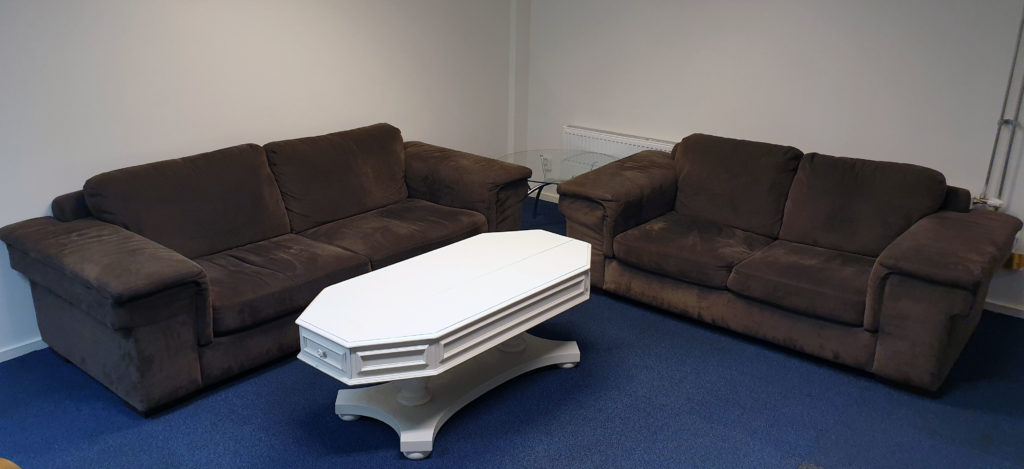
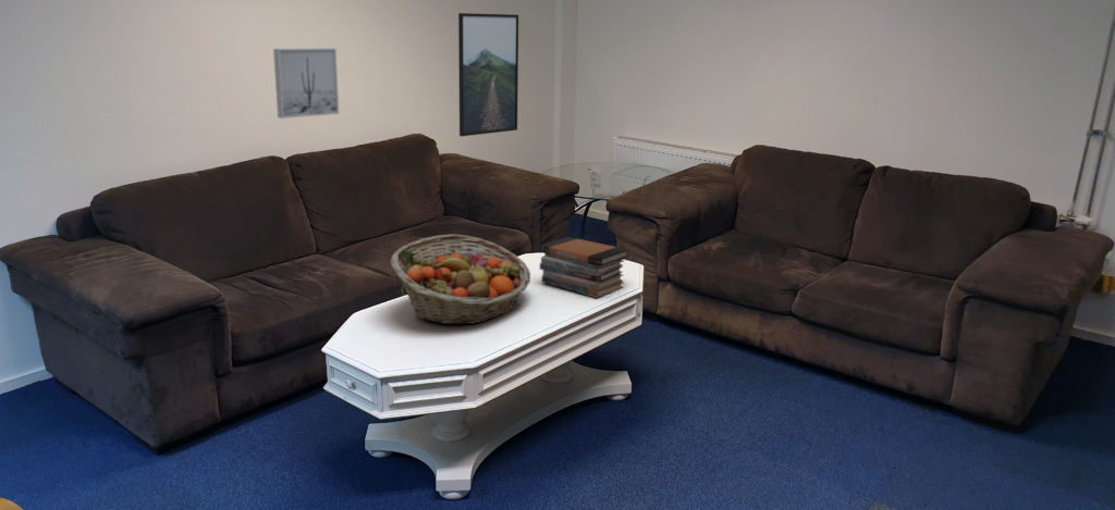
+ book stack [539,236,630,299]
+ fruit basket [390,234,531,325]
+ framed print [457,12,519,137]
+ wall art [272,47,340,120]
